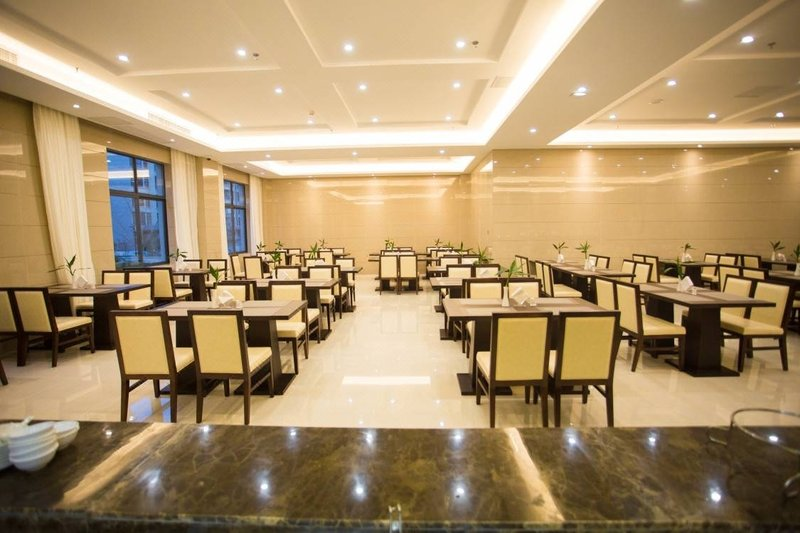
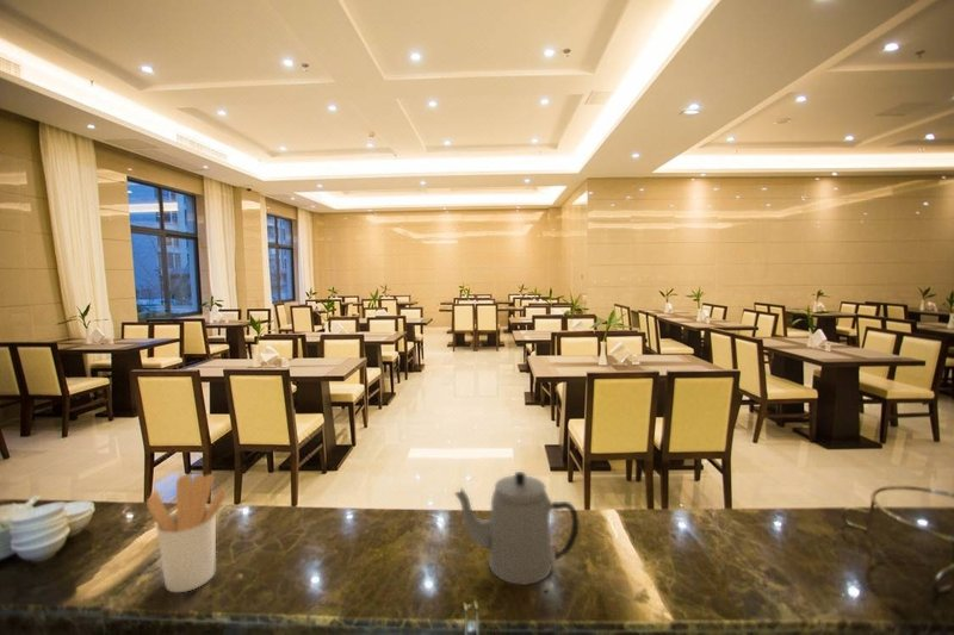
+ utensil holder [145,473,228,593]
+ teapot [453,471,580,586]
